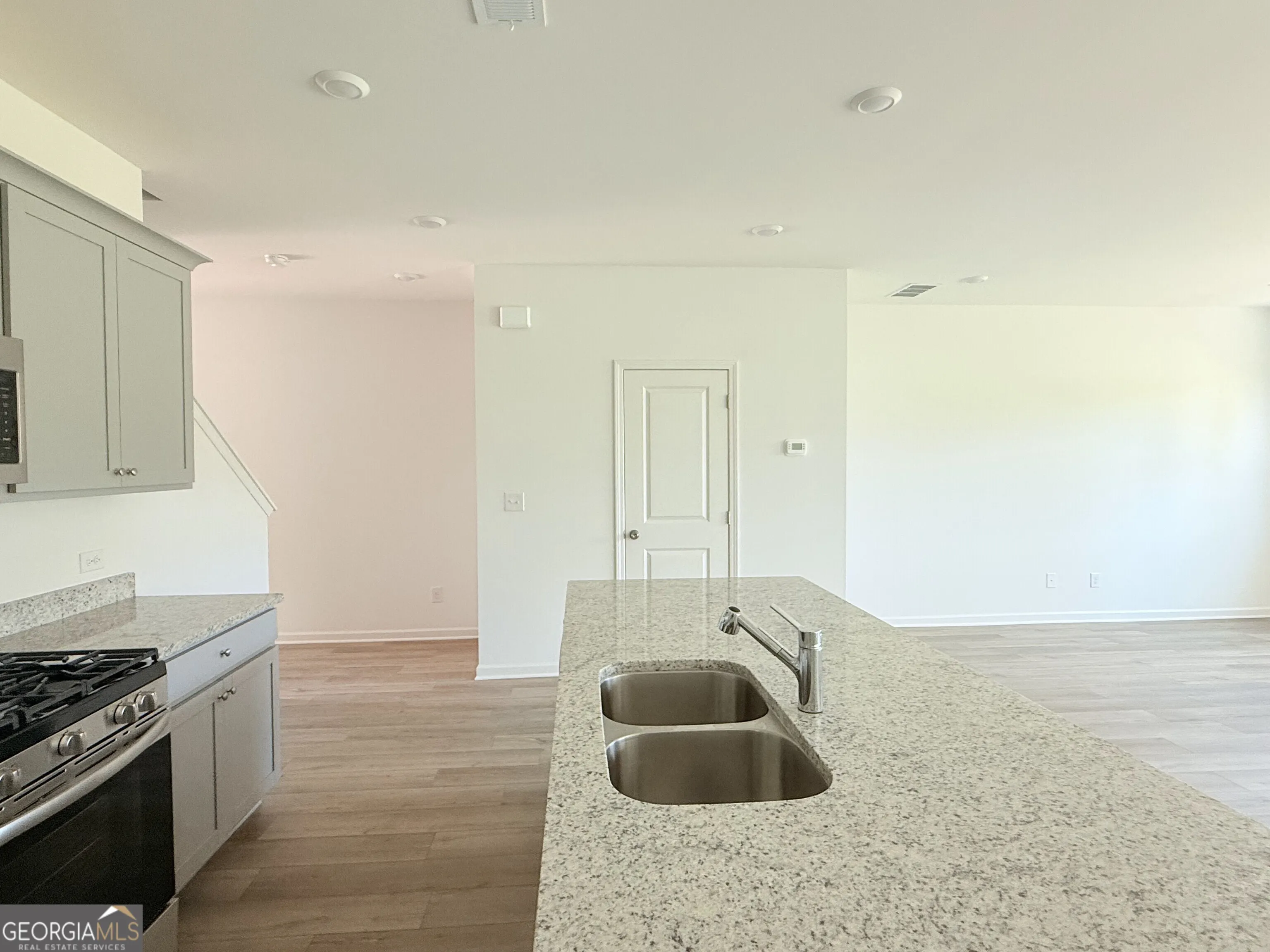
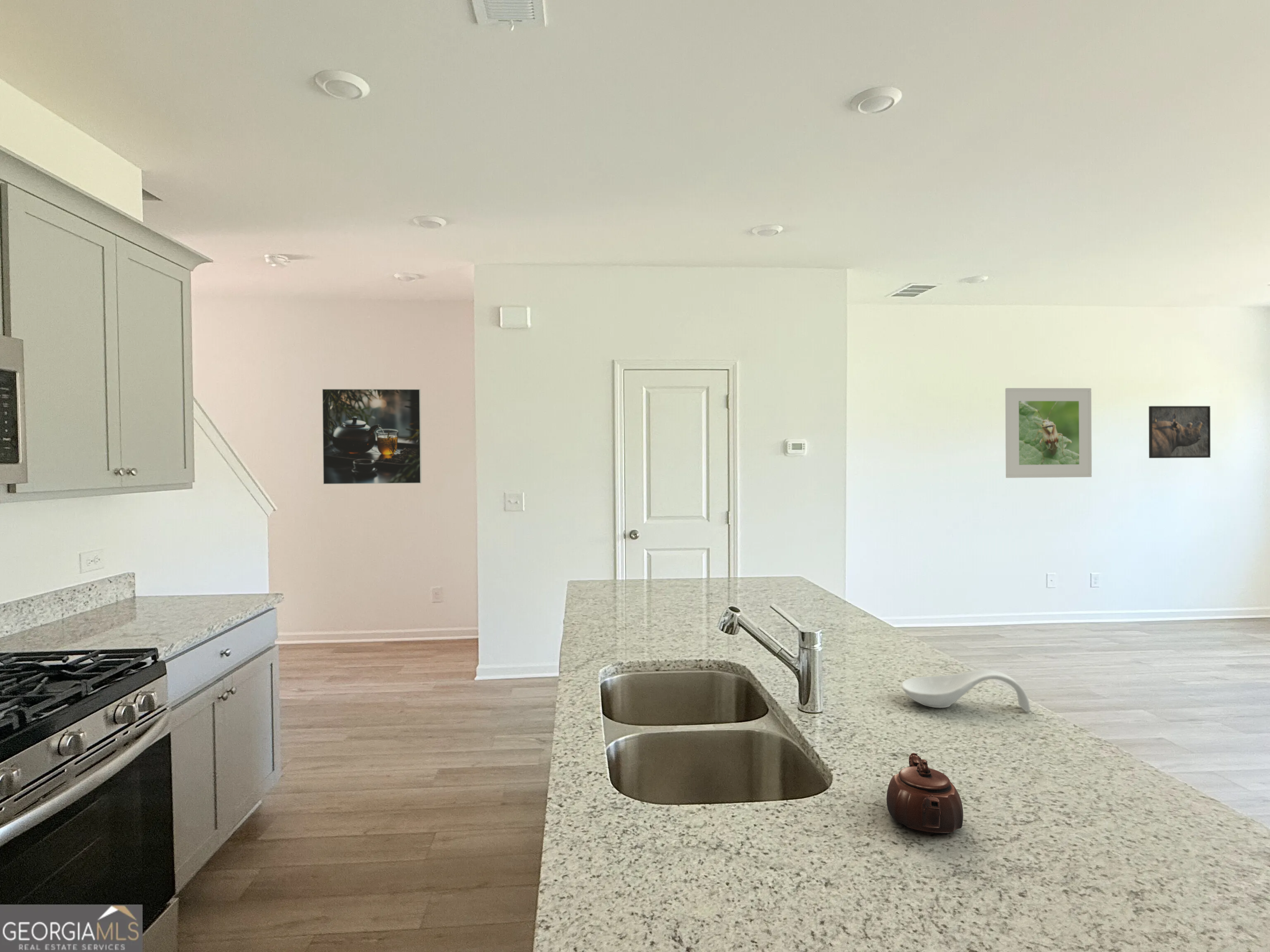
+ teapot [886,752,964,835]
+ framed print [1005,388,1092,478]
+ spoon rest [901,669,1031,712]
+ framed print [322,388,422,485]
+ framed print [1148,406,1211,459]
